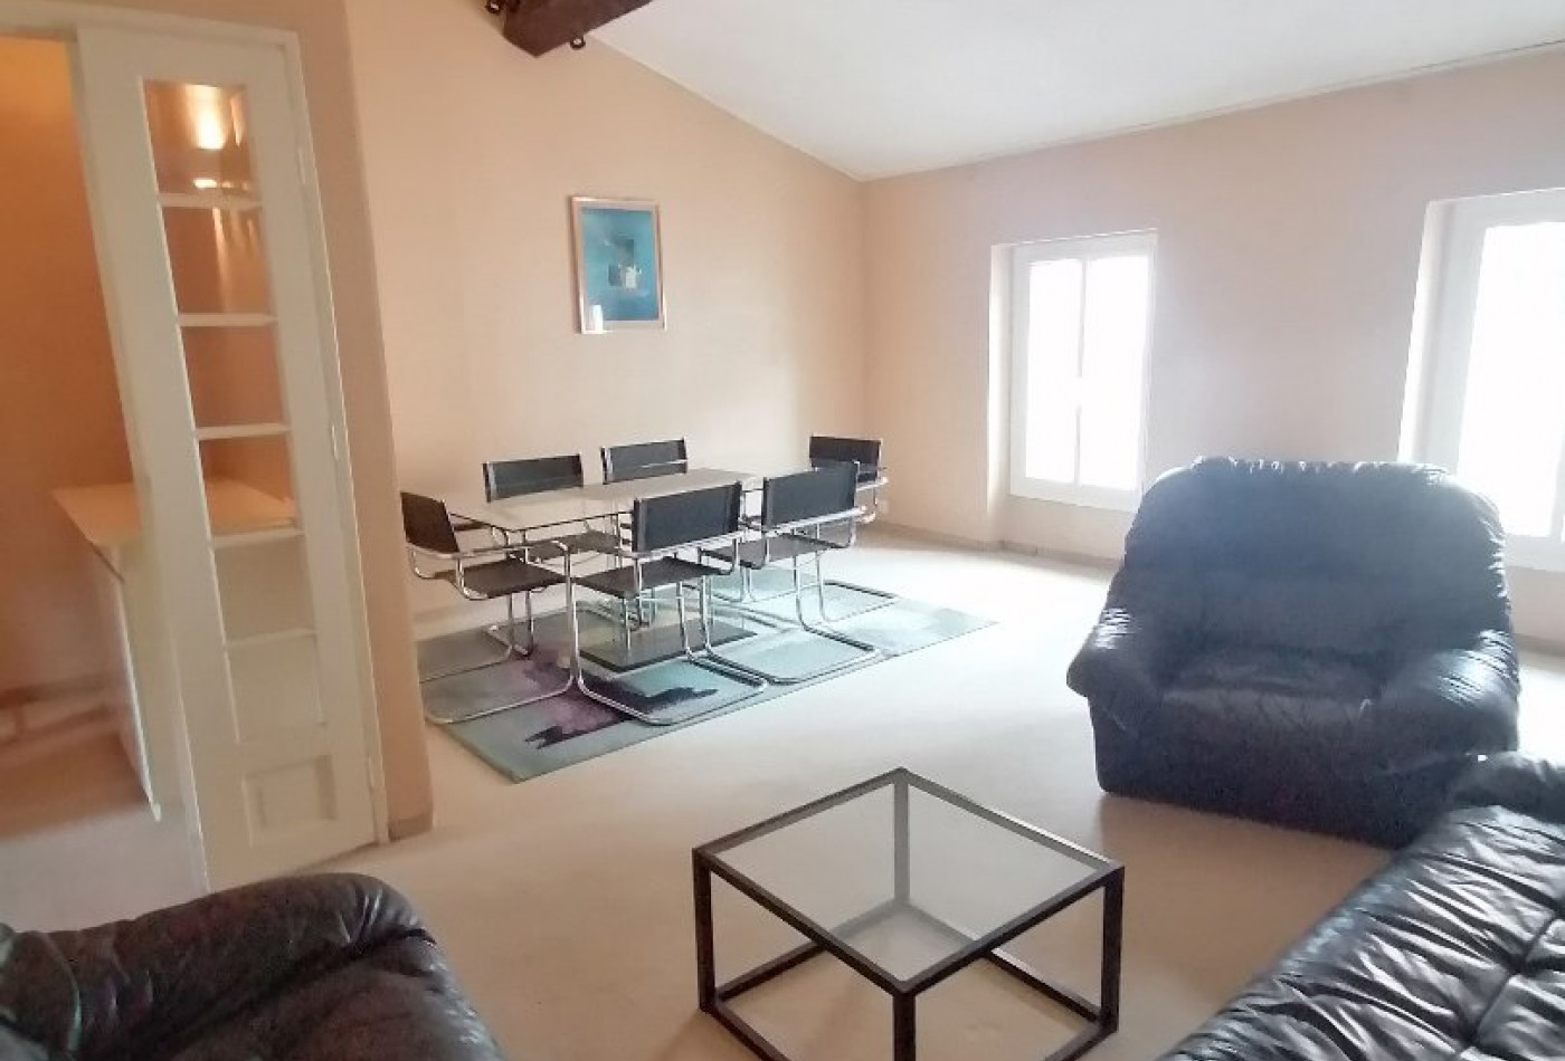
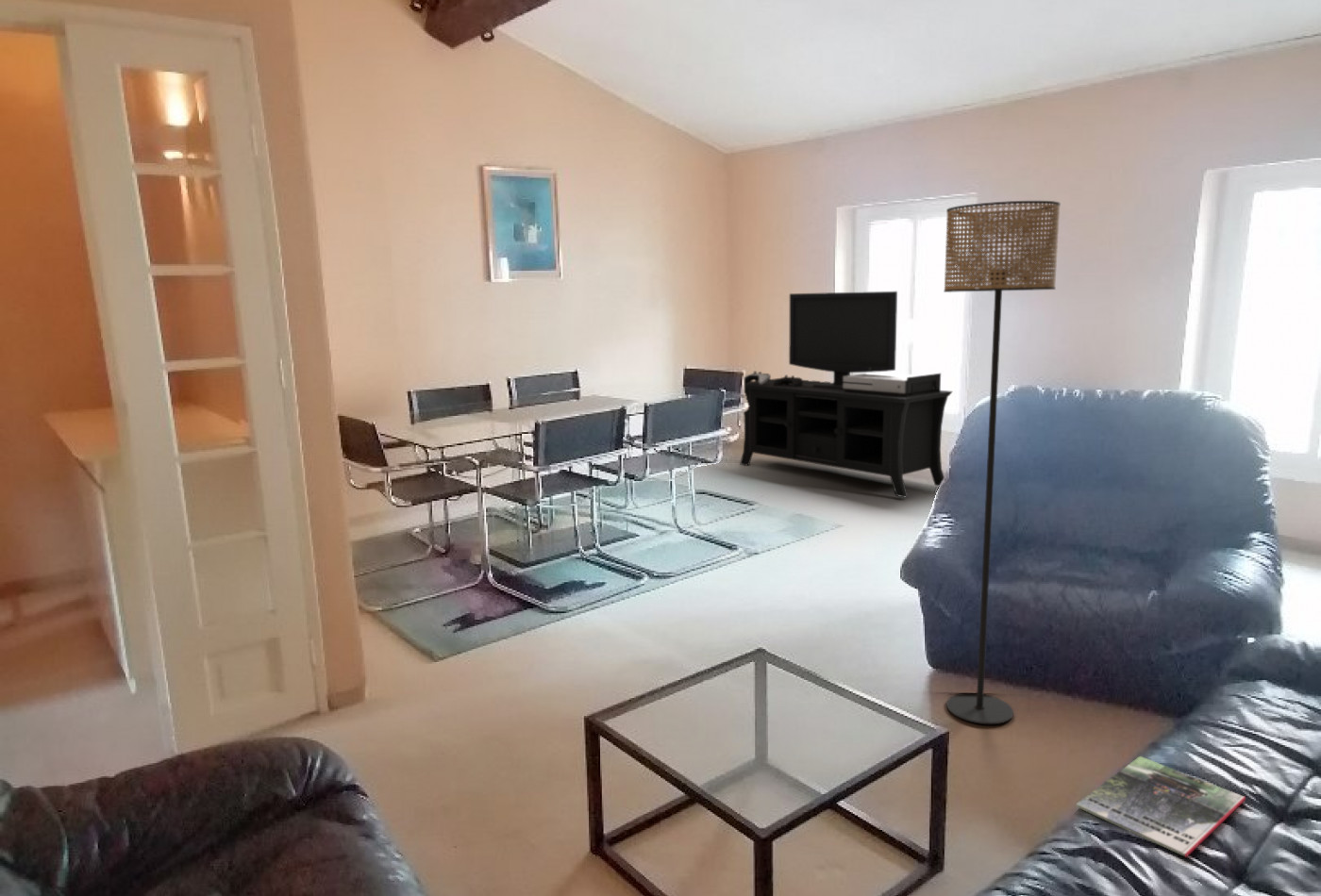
+ media console [739,290,954,498]
+ floor lamp [943,200,1062,725]
+ magazine [1075,755,1246,858]
